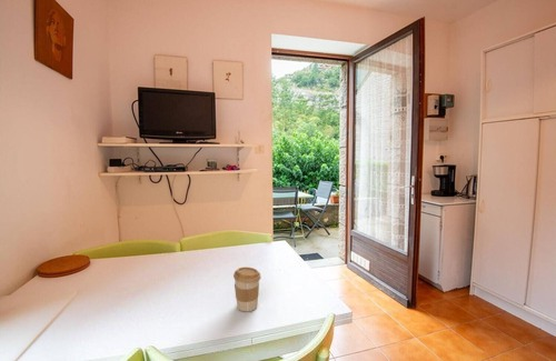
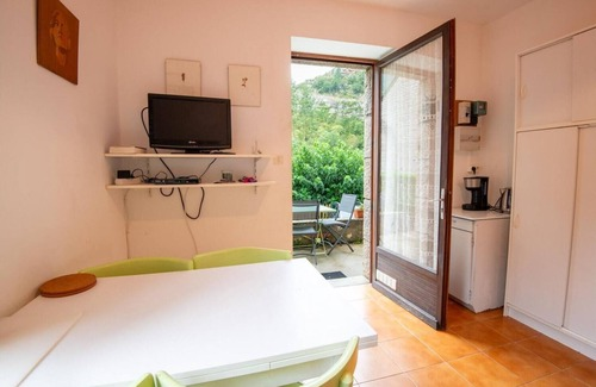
- coffee cup [232,267,261,312]
